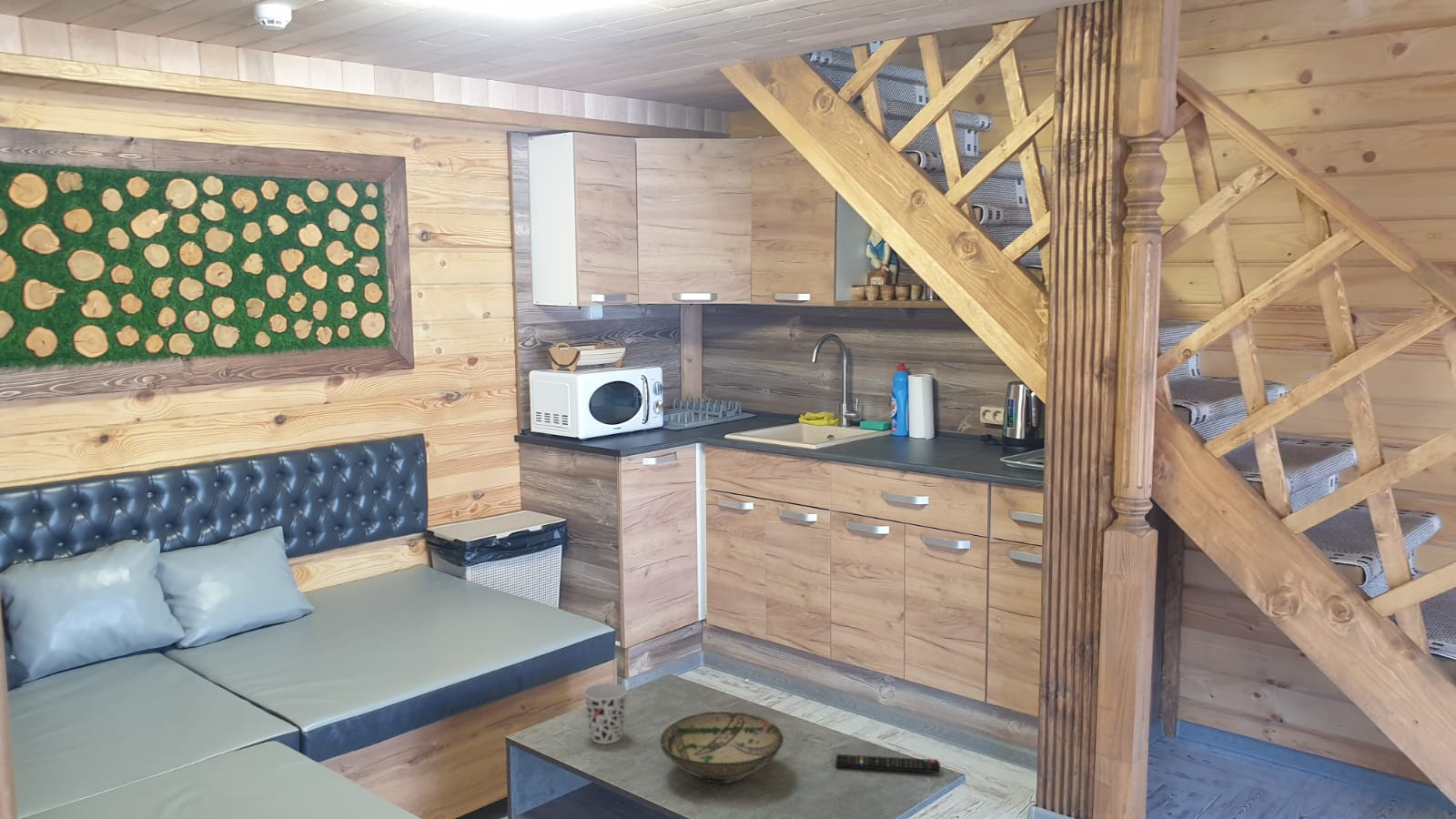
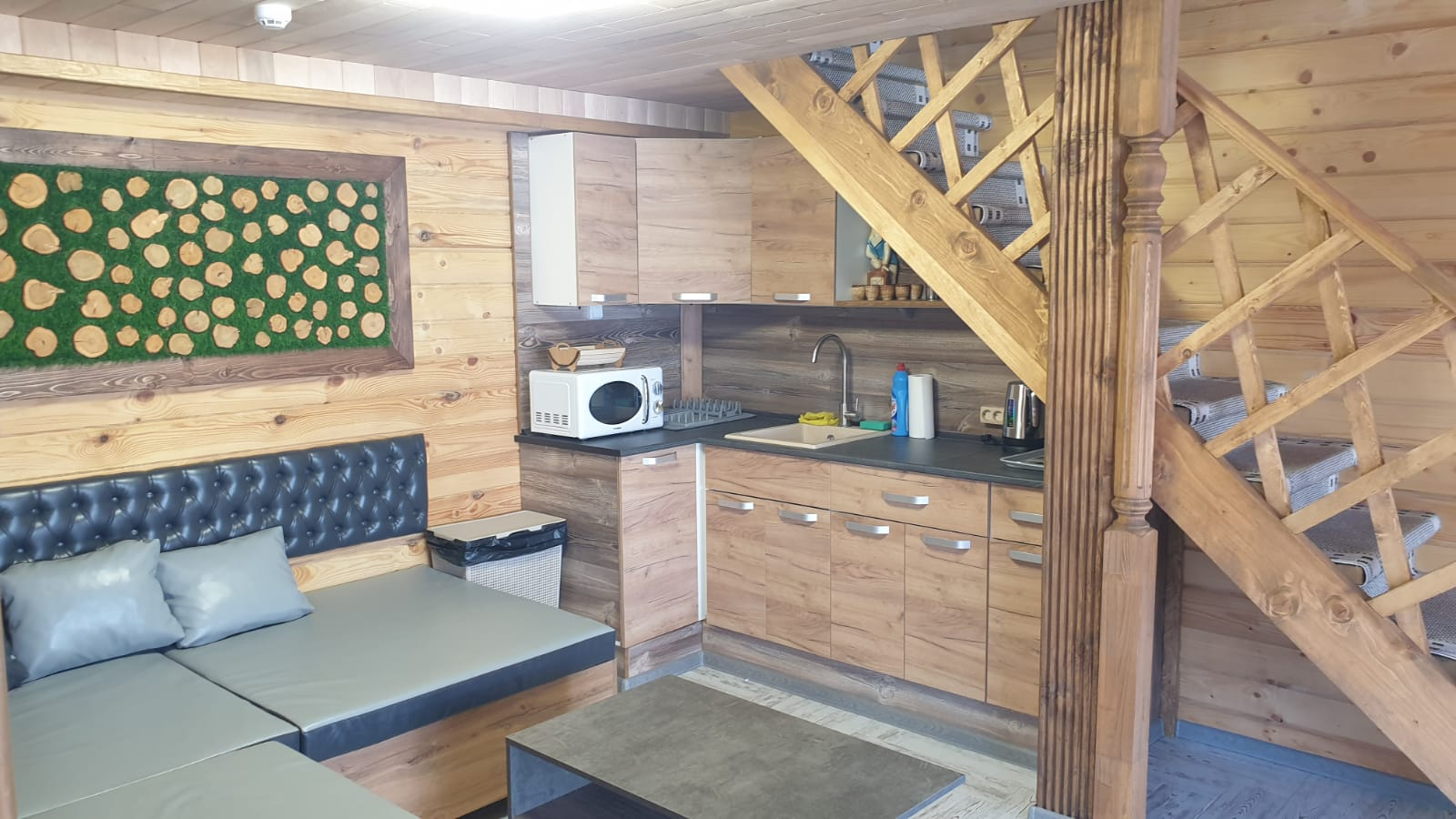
- remote control [834,753,941,773]
- bowl [660,711,784,784]
- cup [582,682,629,745]
